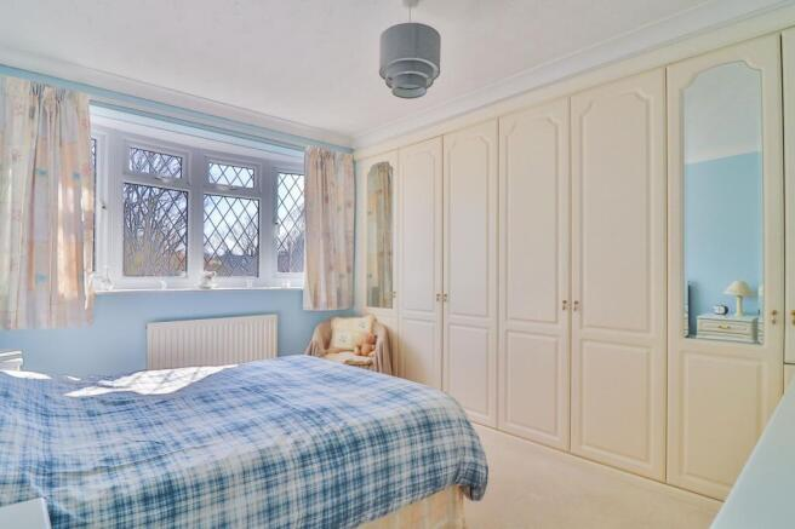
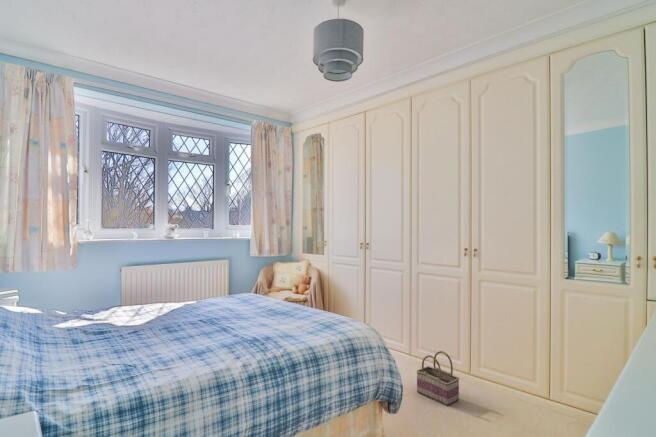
+ basket [415,350,461,407]
